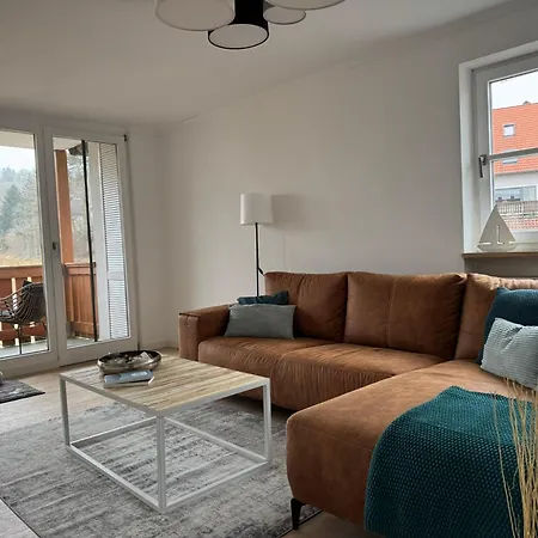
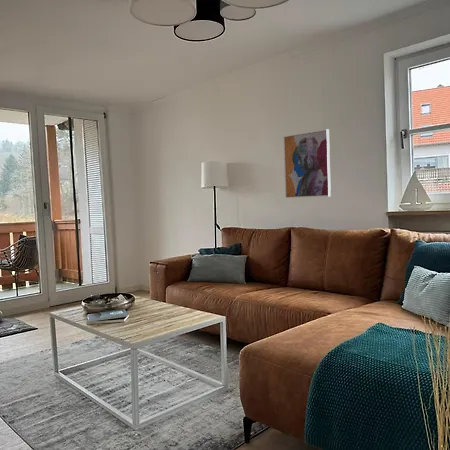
+ wall art [282,128,332,199]
